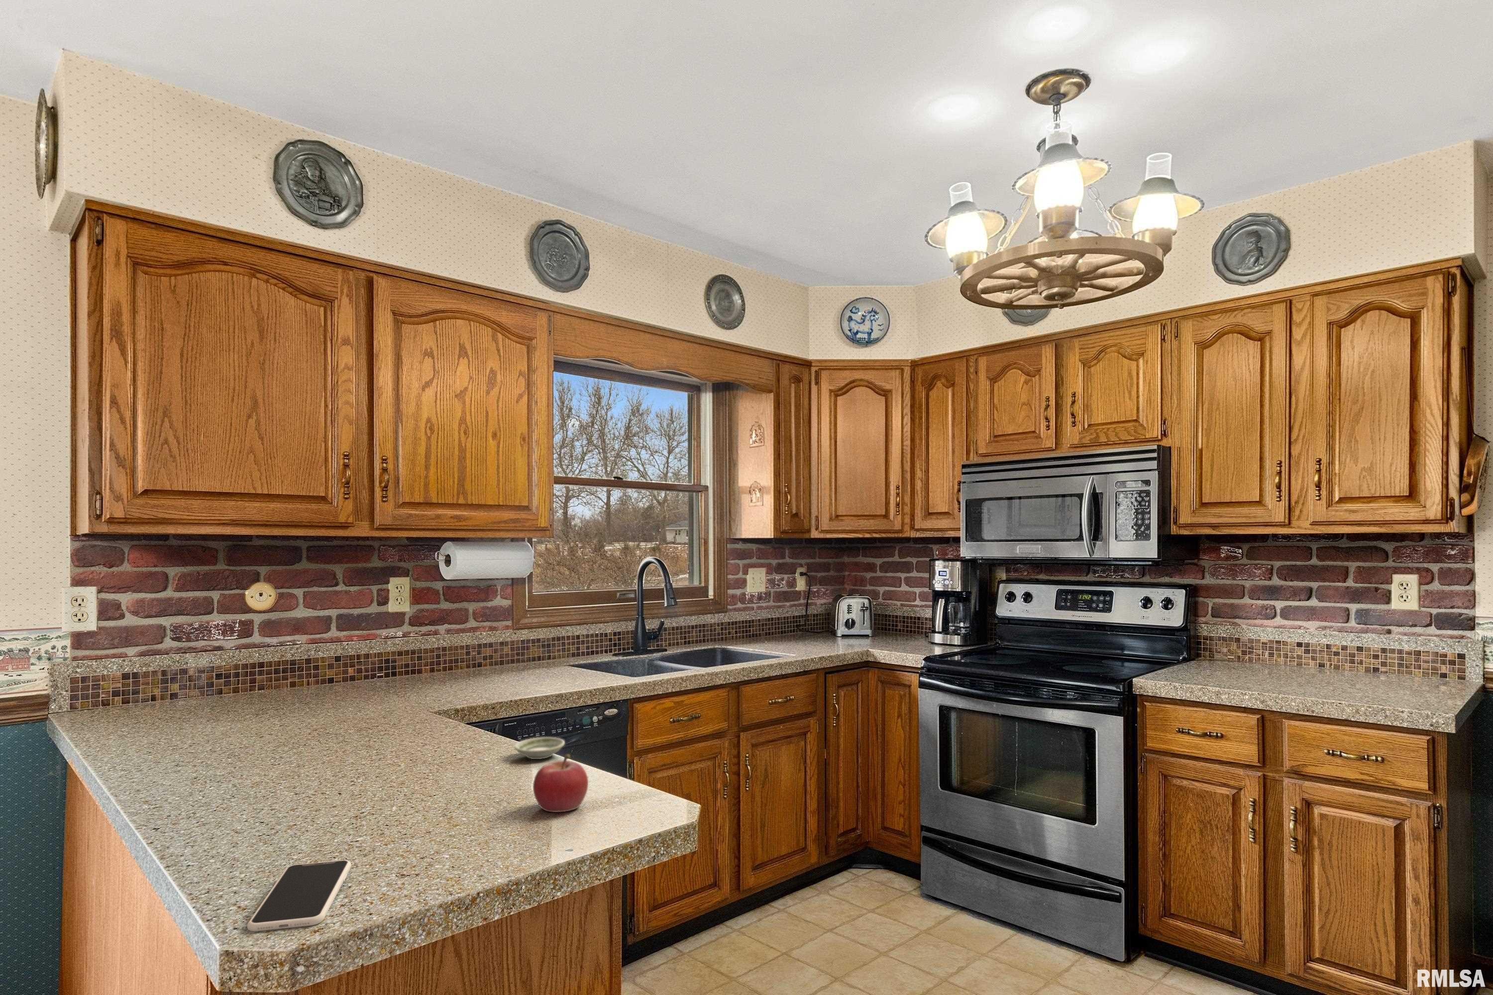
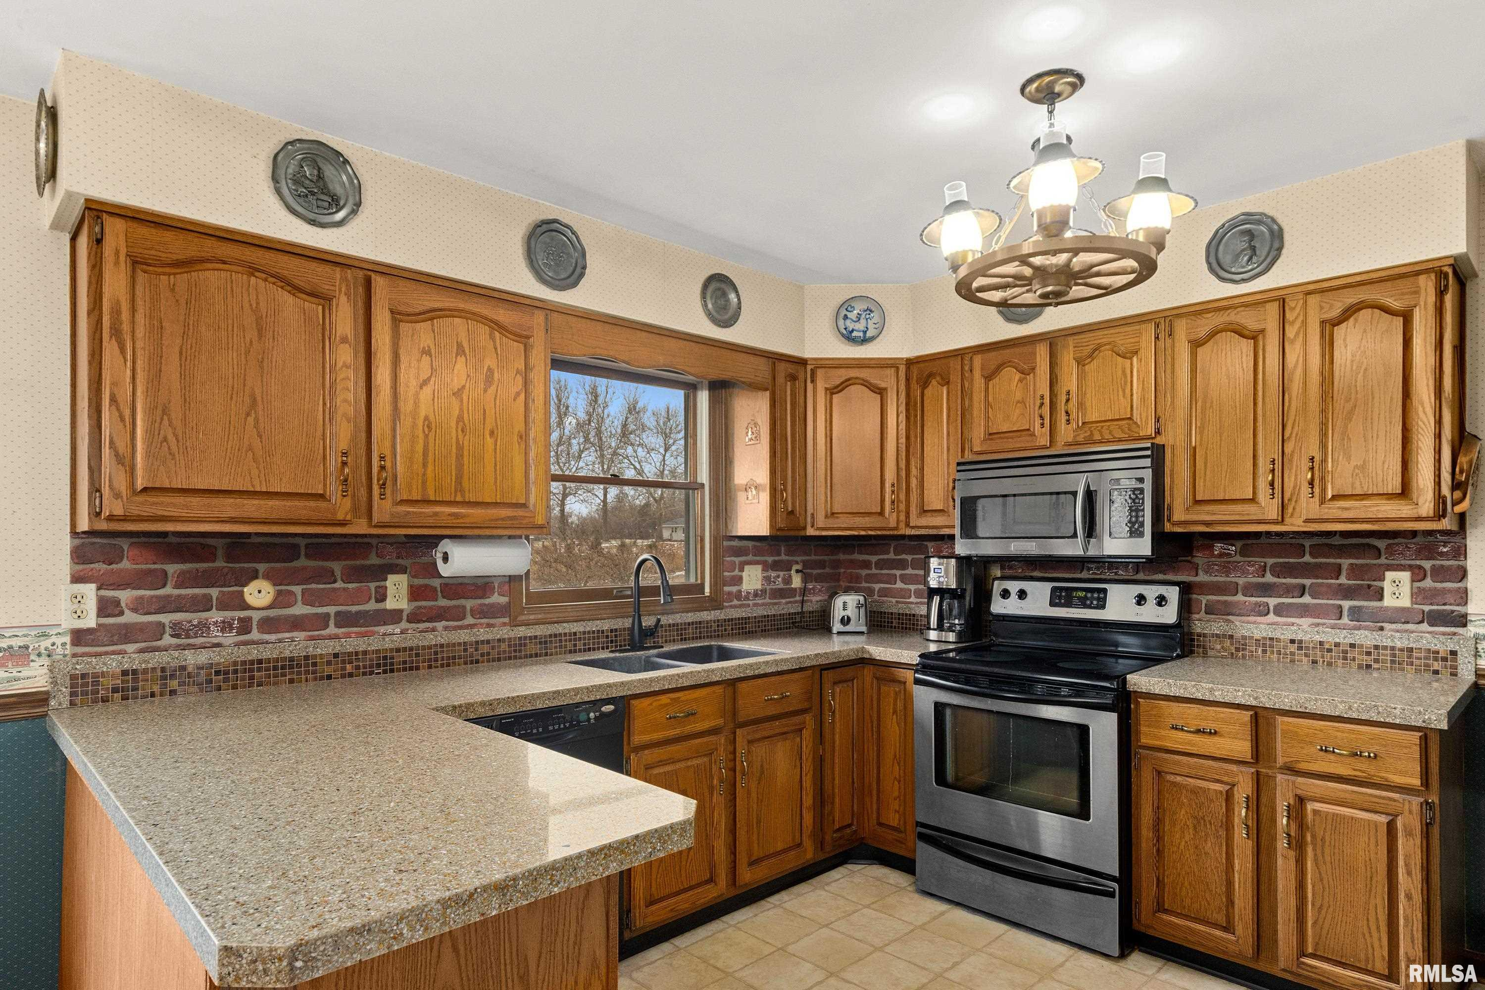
- saucer [513,736,565,760]
- fruit [532,754,589,813]
- smartphone [247,860,352,932]
